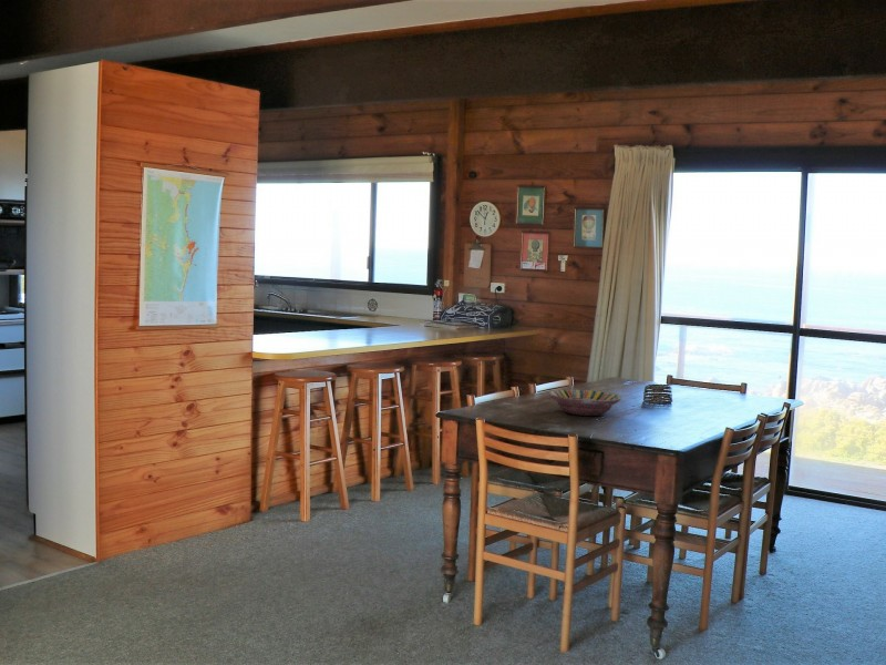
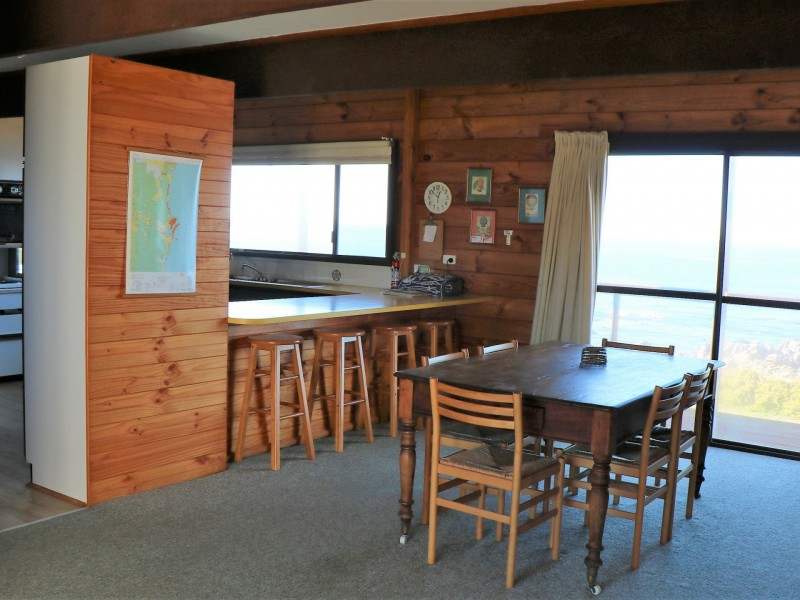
- serving bowl [547,389,624,417]
